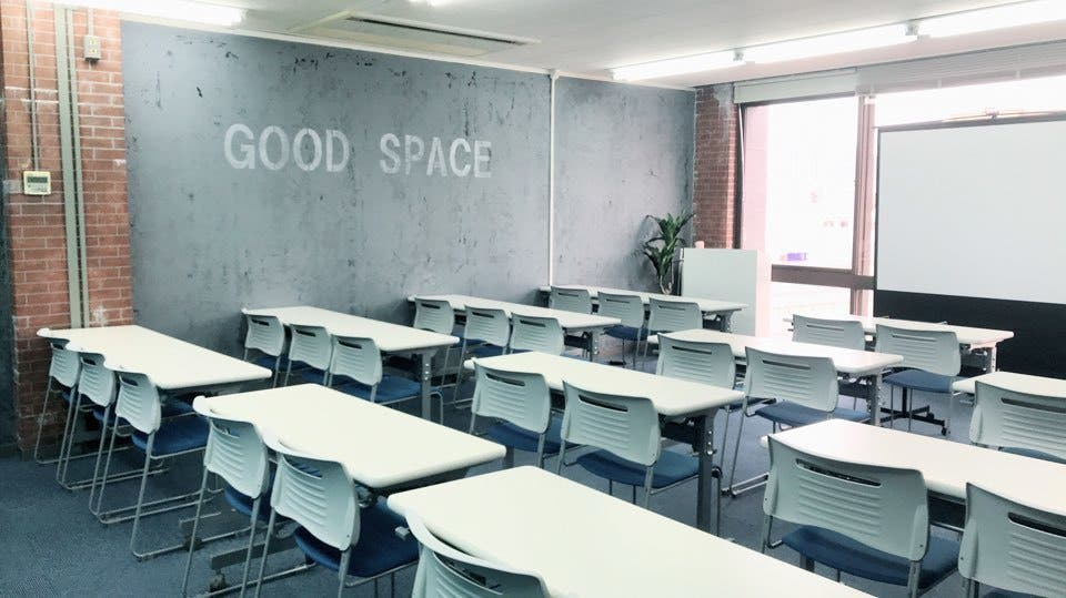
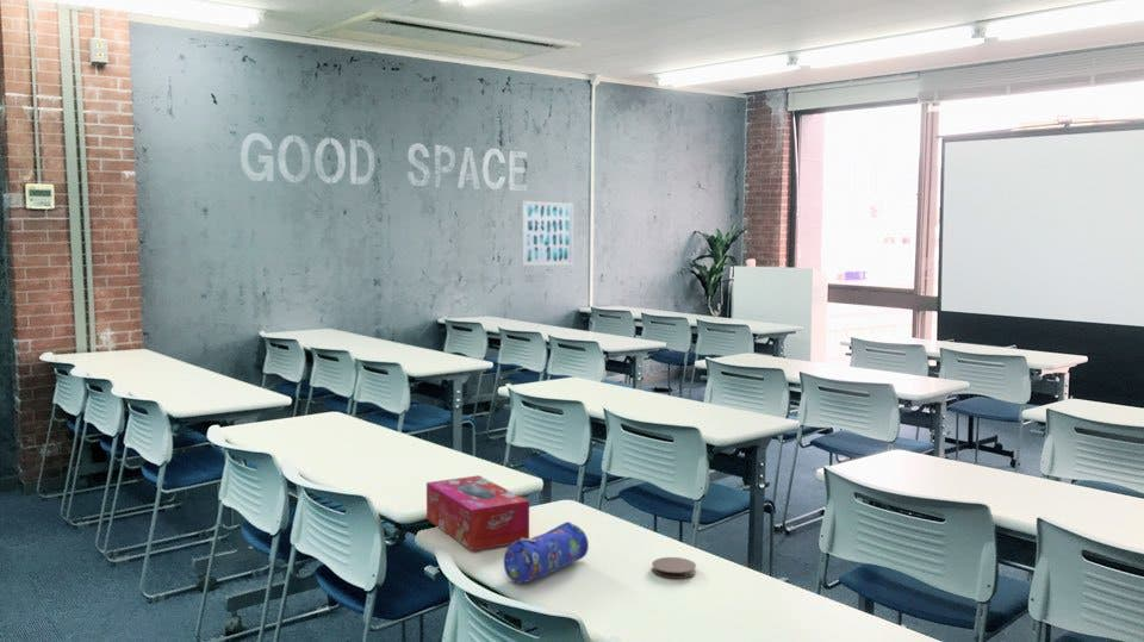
+ tissue box [425,474,530,553]
+ pencil case [503,521,590,585]
+ wall art [521,200,574,267]
+ coaster [651,556,697,580]
